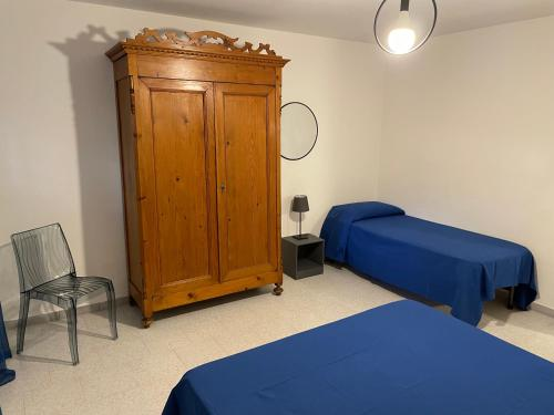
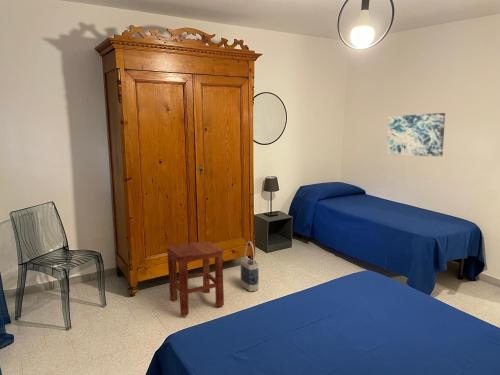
+ wall art [386,112,446,157]
+ stool [166,240,225,316]
+ bag [240,240,259,292]
